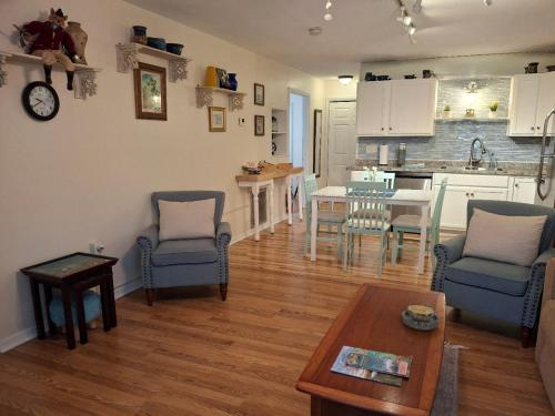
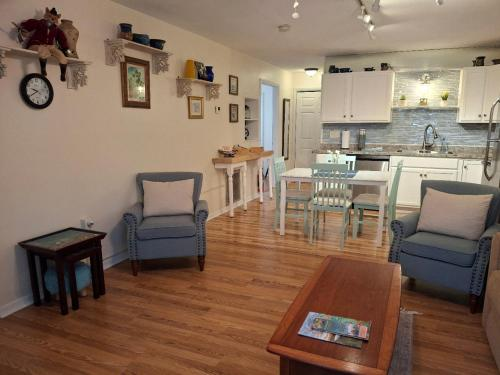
- bowl [401,303,441,332]
